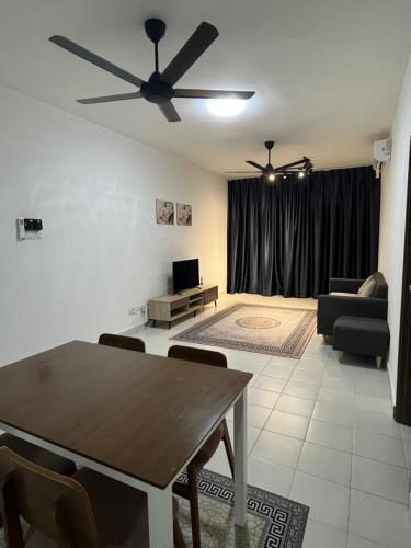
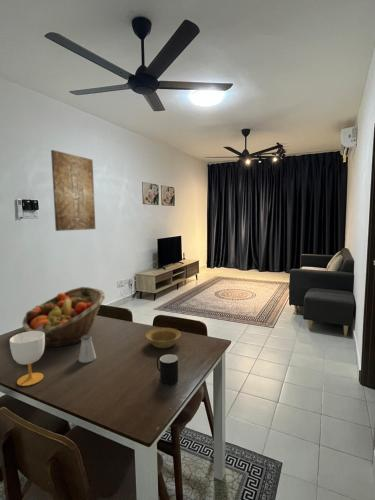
+ wall art [50,149,96,232]
+ cup [9,331,45,387]
+ fruit basket [21,286,106,348]
+ cup [156,353,179,386]
+ bowl [145,327,182,349]
+ saltshaker [78,334,97,364]
